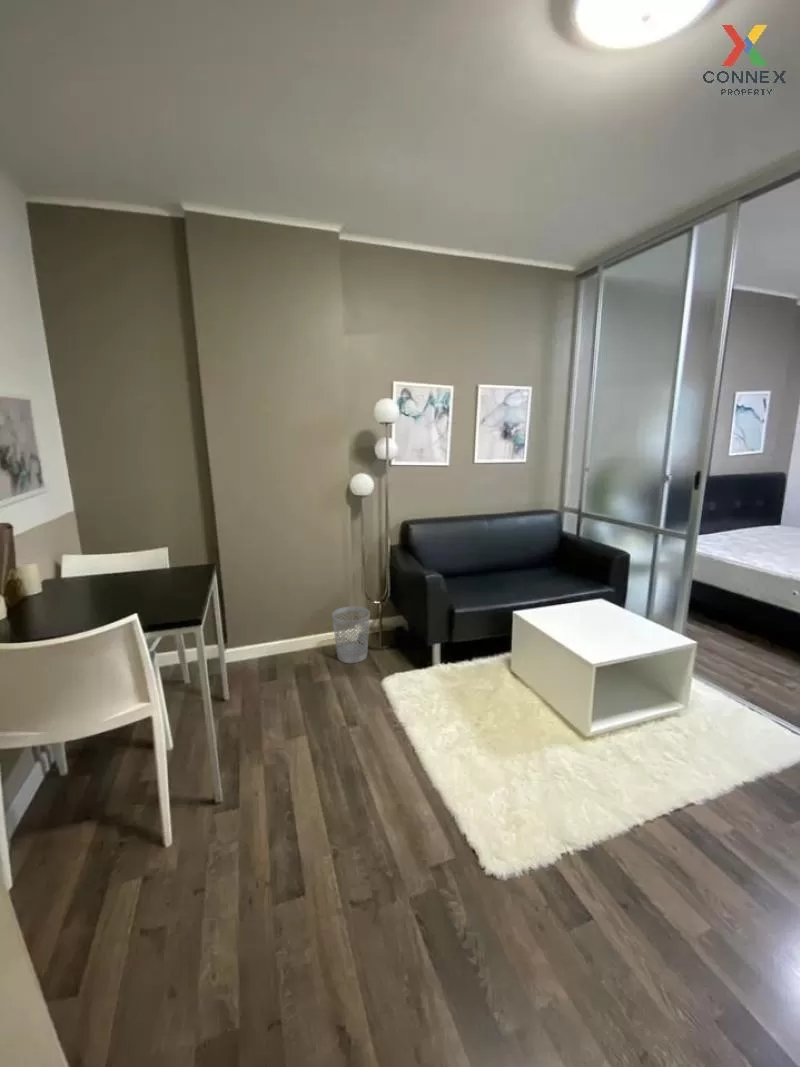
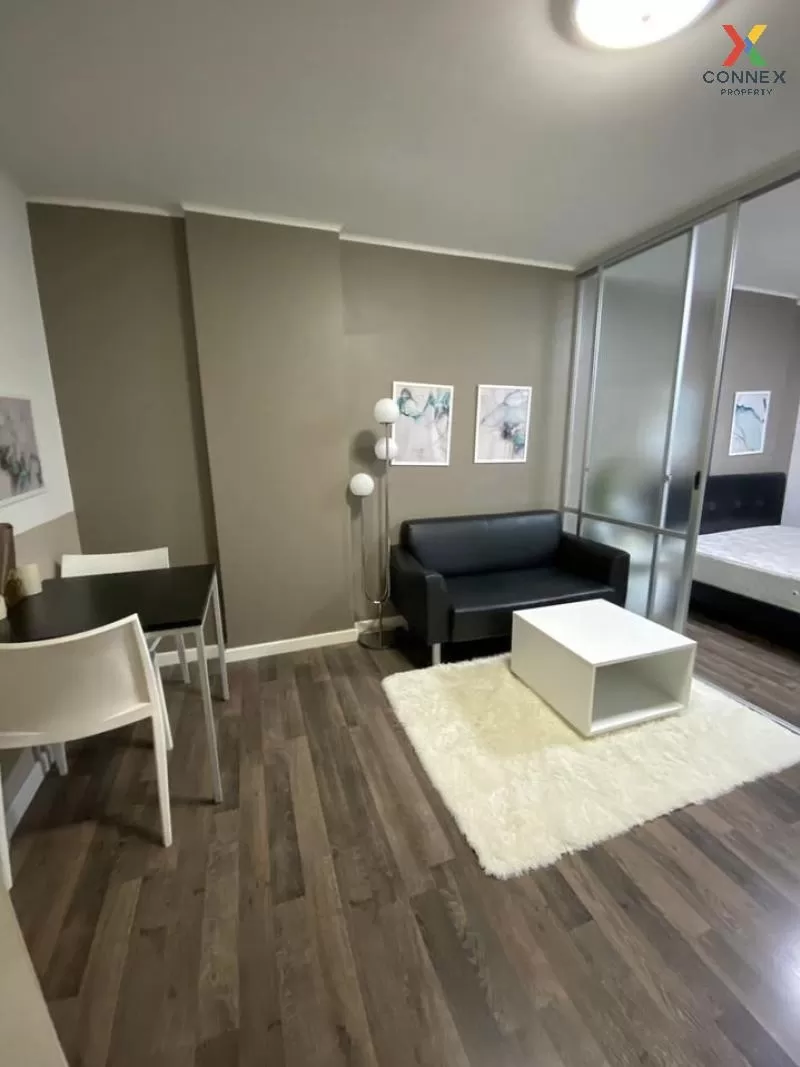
- wastebasket [331,606,371,664]
